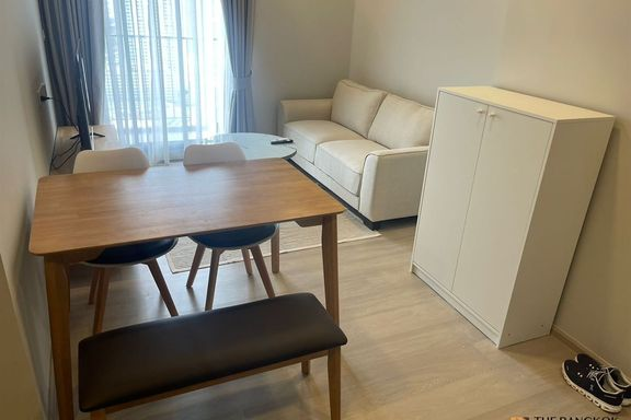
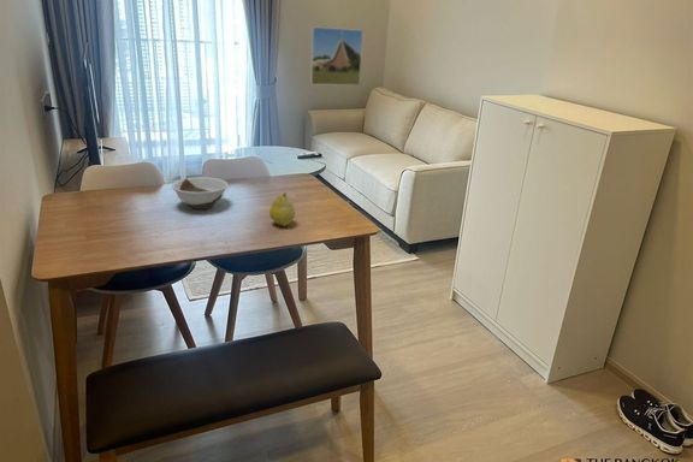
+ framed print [309,25,365,87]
+ bowl [171,176,229,211]
+ fruit [268,191,296,227]
